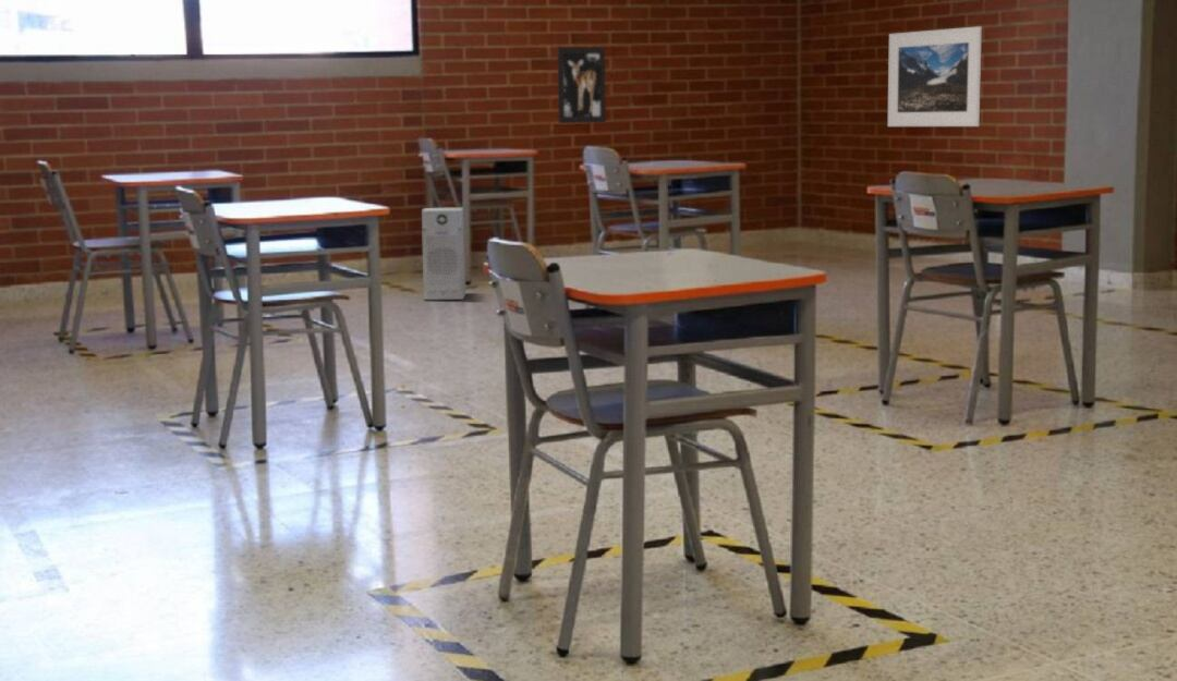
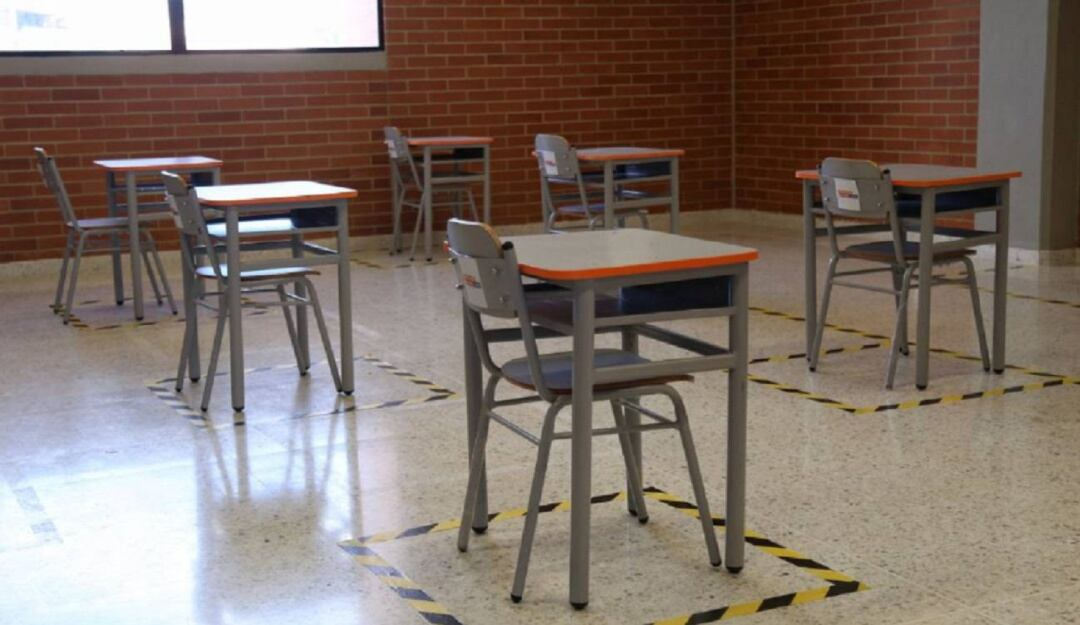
- air purifier [421,207,466,301]
- wall art [557,46,607,124]
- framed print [887,25,983,127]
